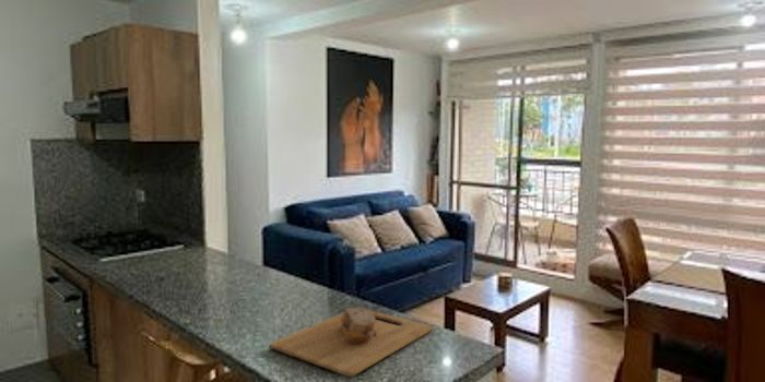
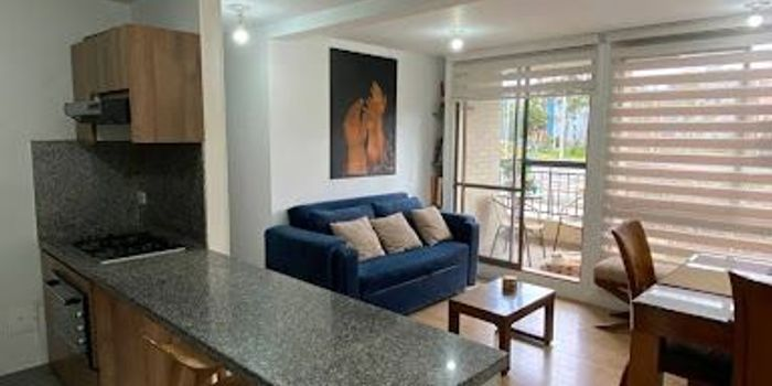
- cutting board [269,307,433,378]
